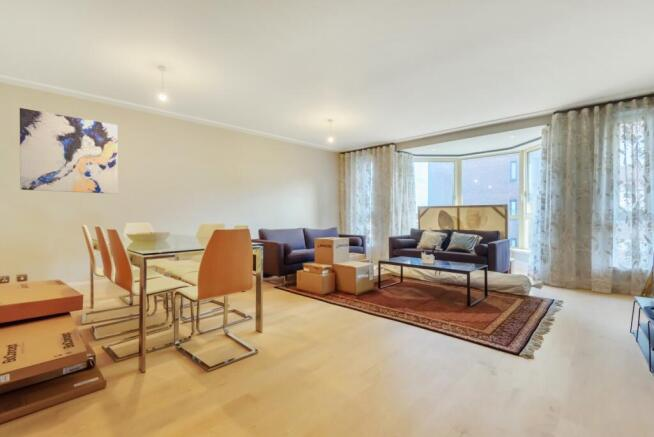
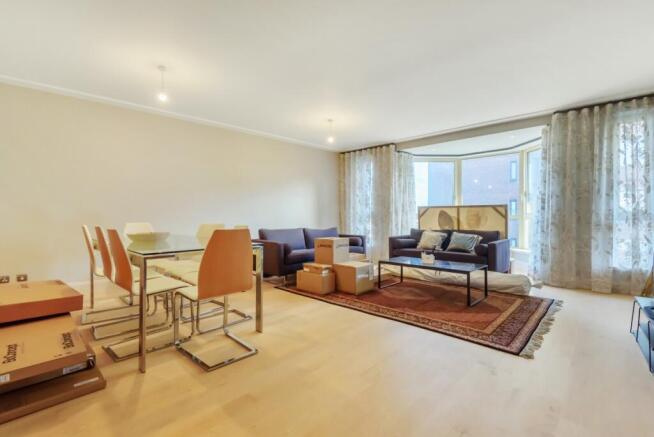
- wall art [19,107,119,195]
